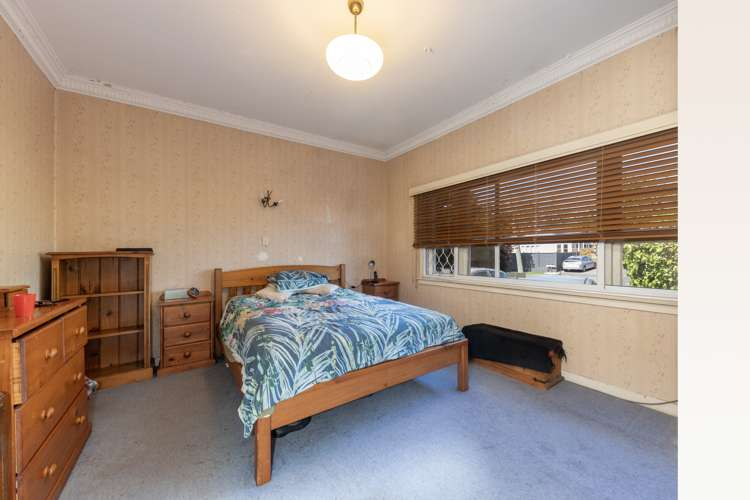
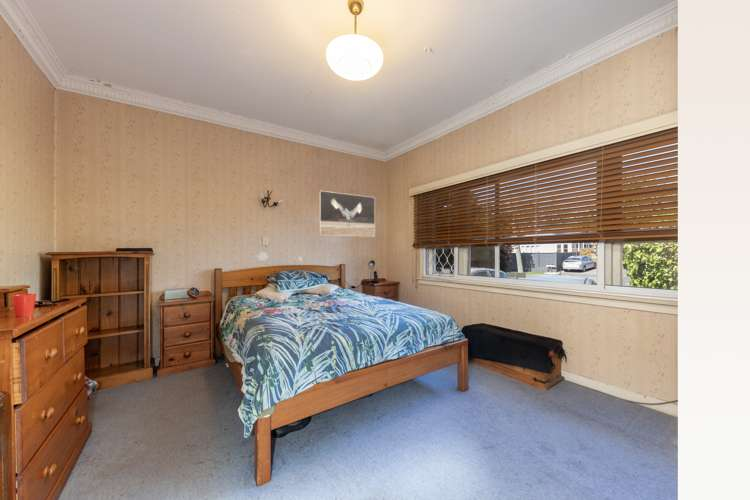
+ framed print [318,190,376,238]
